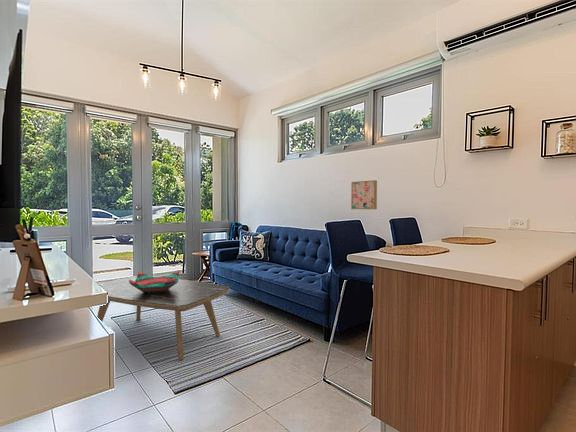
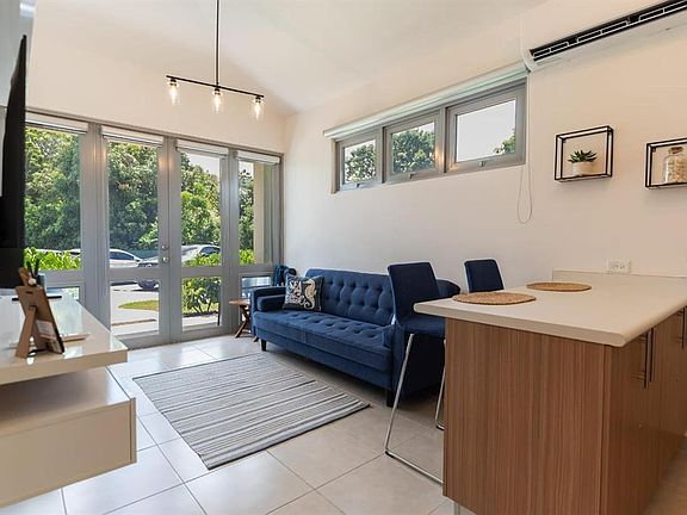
- wall art [350,179,378,210]
- coffee table [96,275,230,361]
- decorative bowl [129,269,180,293]
